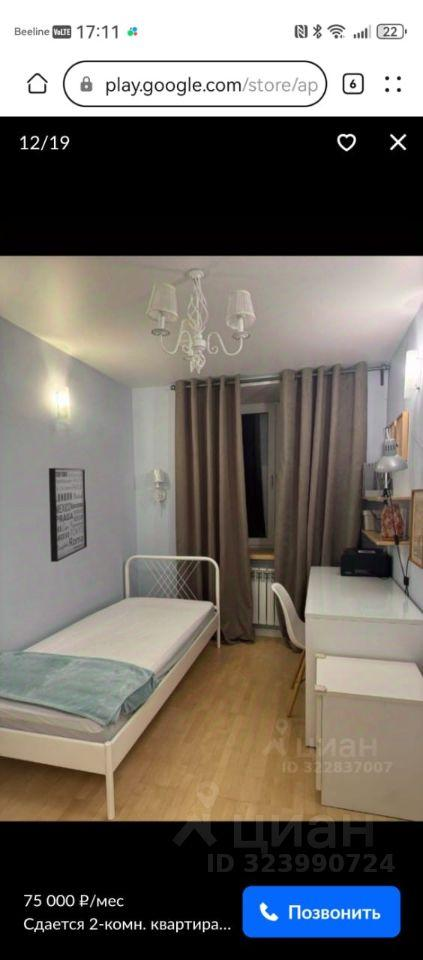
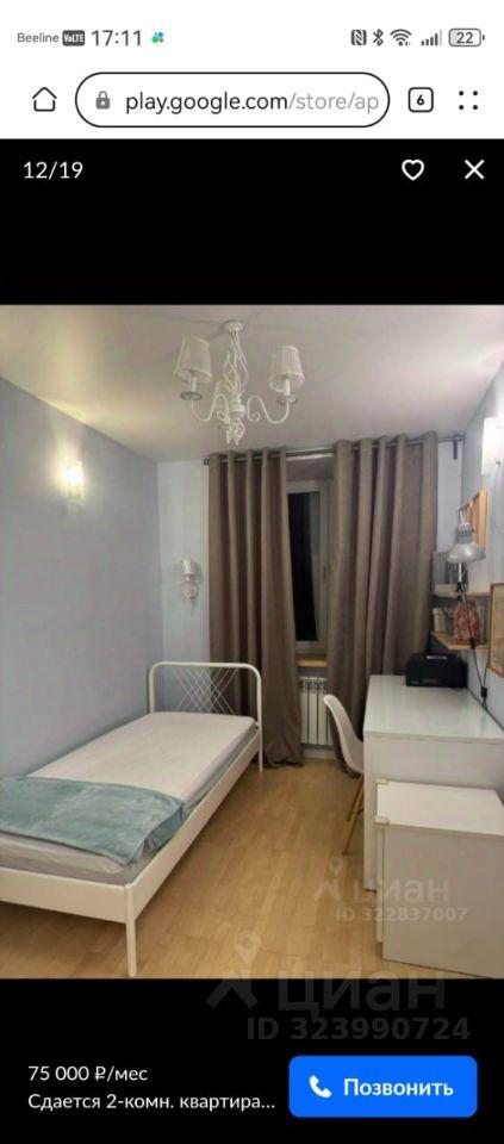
- wall art [48,467,88,563]
